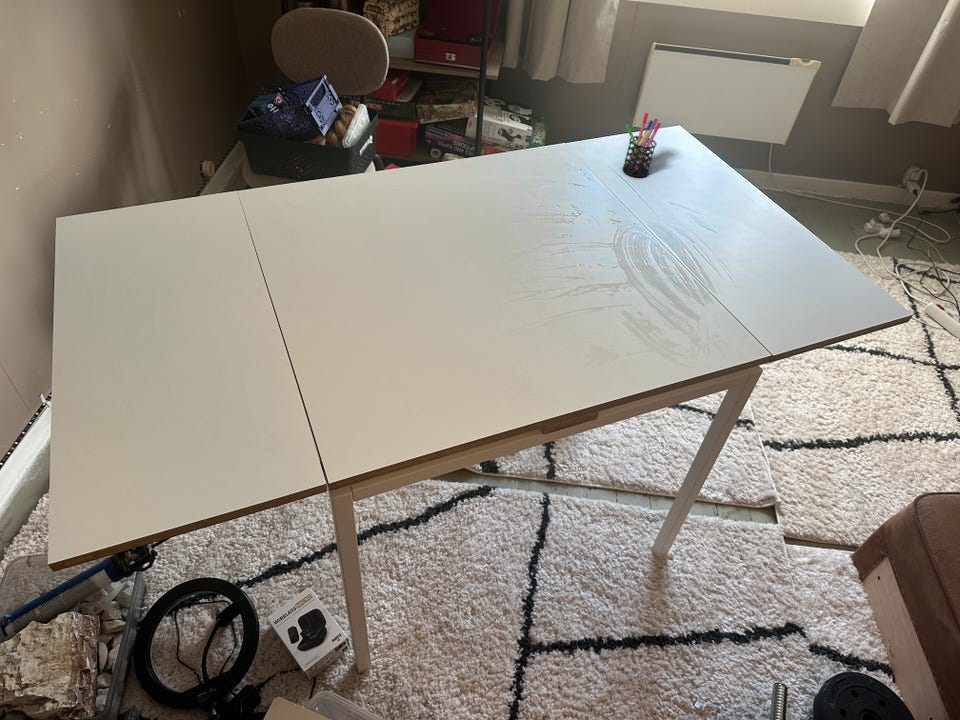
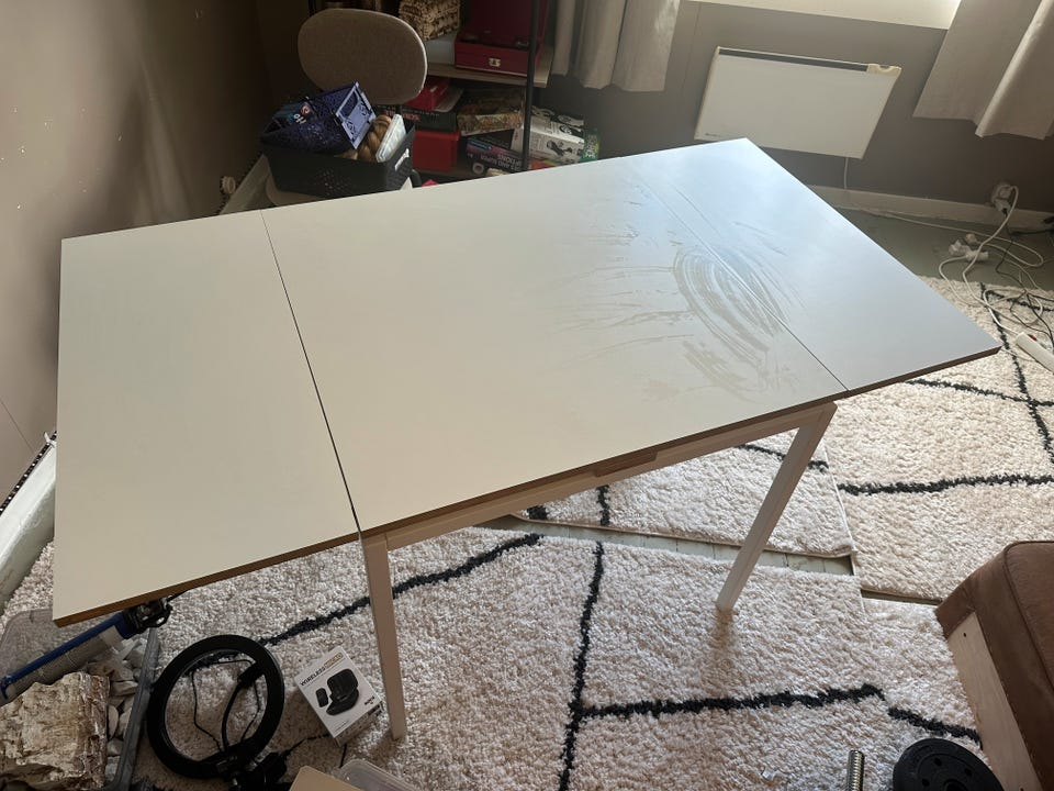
- pen holder [621,112,662,178]
